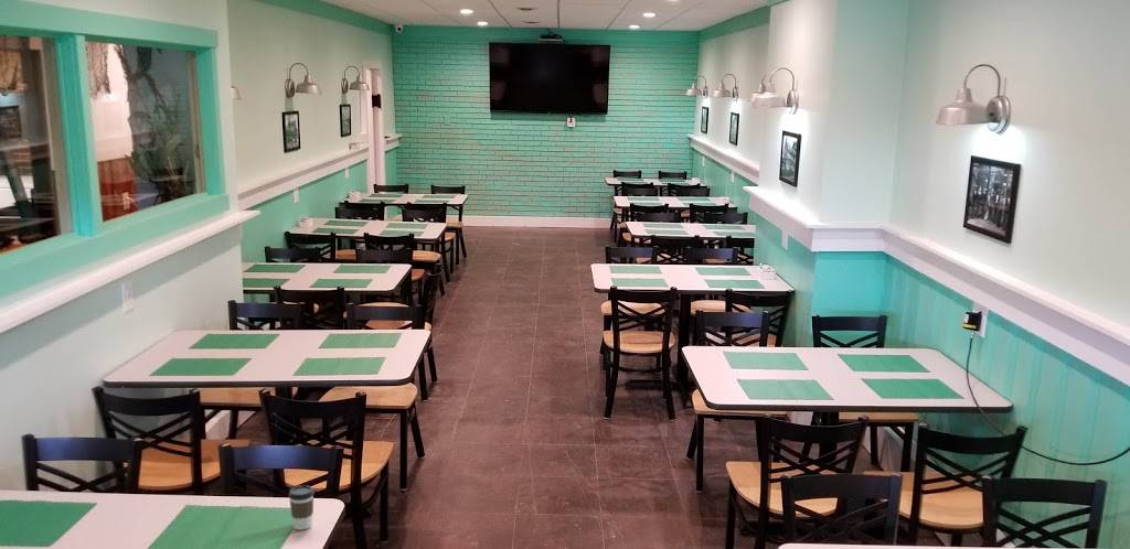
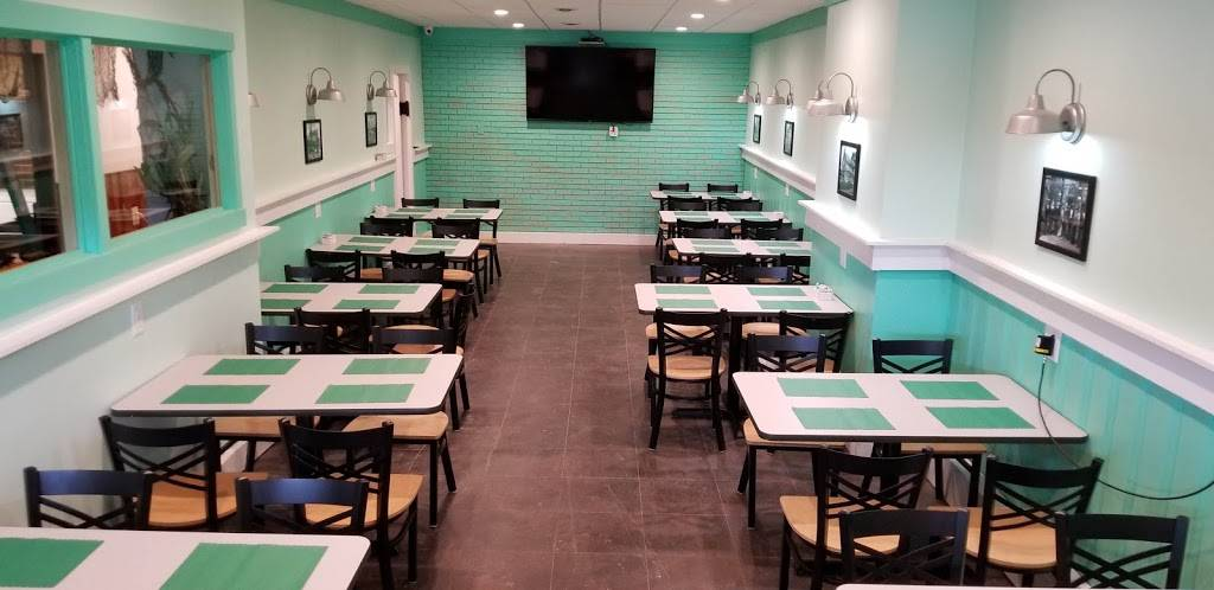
- coffee cup [288,484,316,531]
